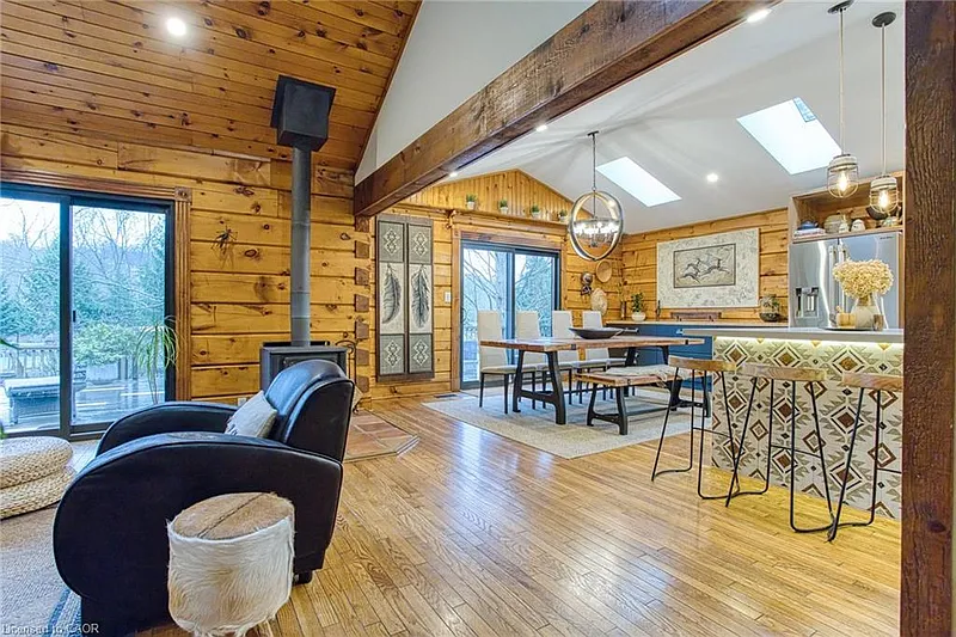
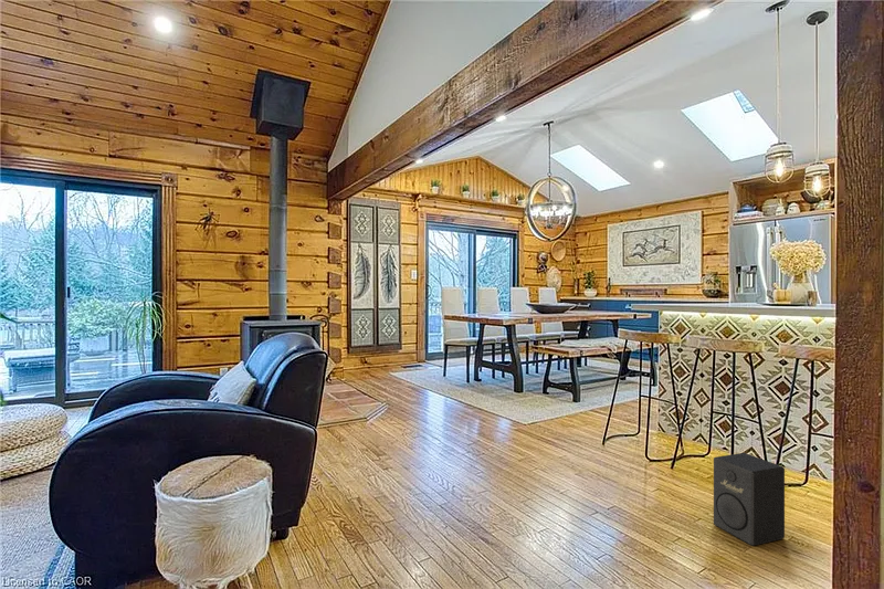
+ speaker [713,452,786,547]
